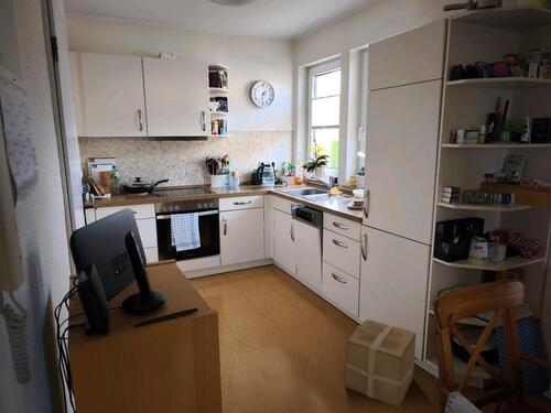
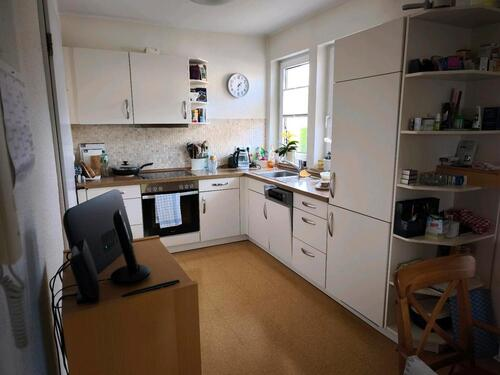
- cardboard box [344,318,417,409]
